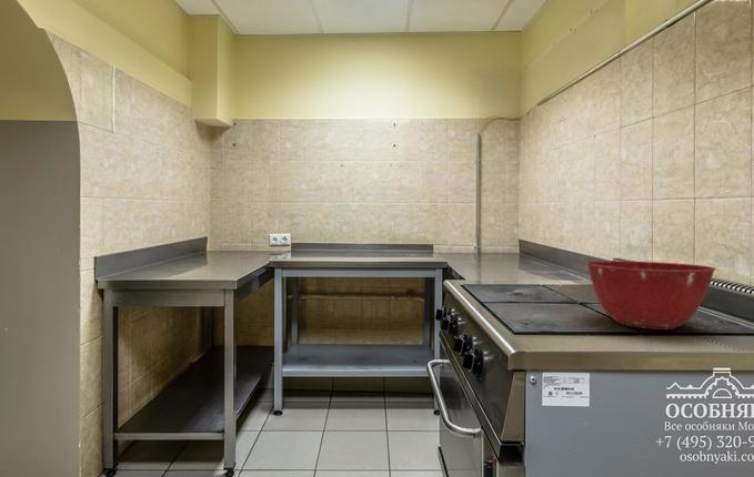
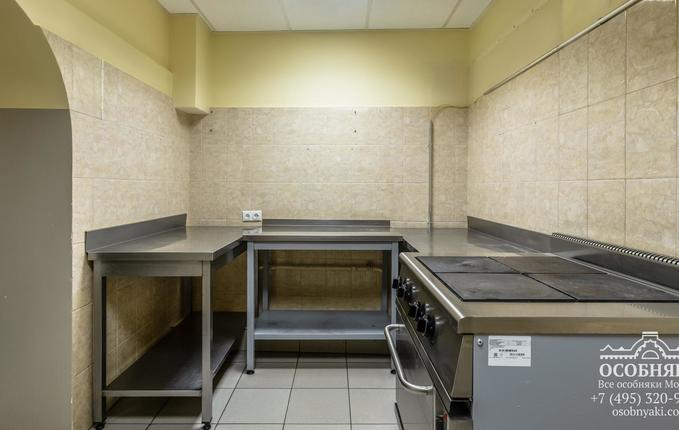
- mixing bowl [585,260,717,331]
